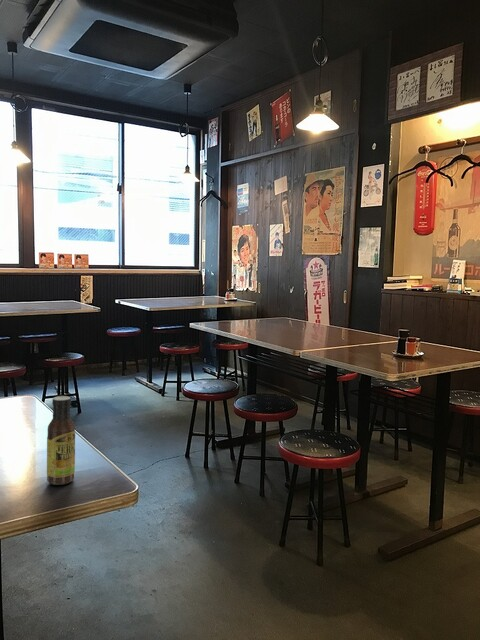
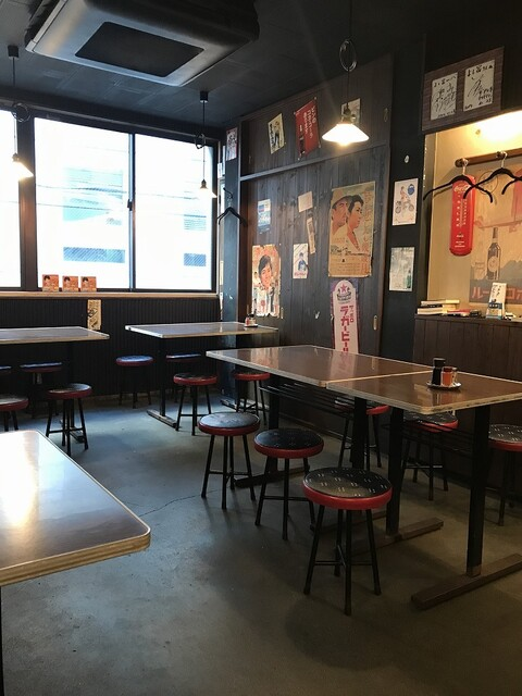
- sauce bottle [46,395,76,486]
